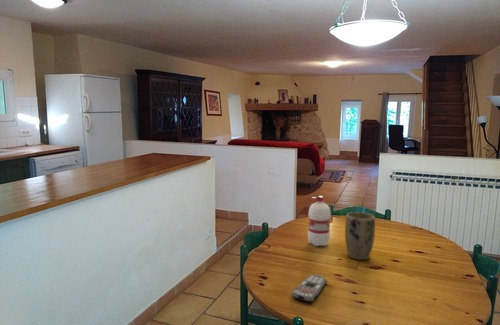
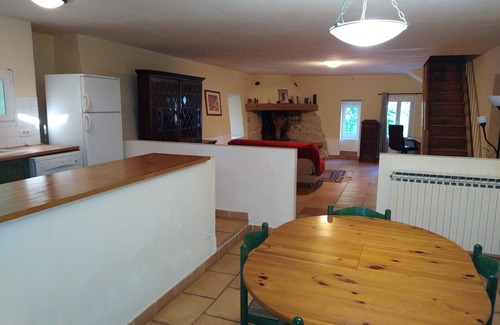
- plant pot [344,211,376,261]
- remote control [290,274,327,303]
- water bottle [307,195,332,247]
